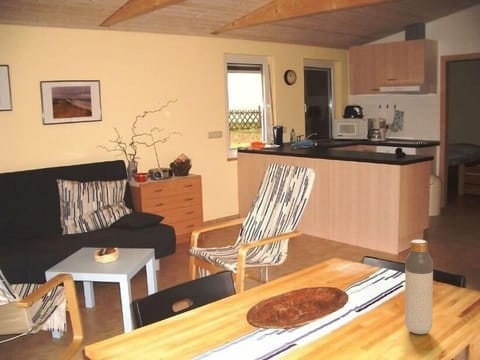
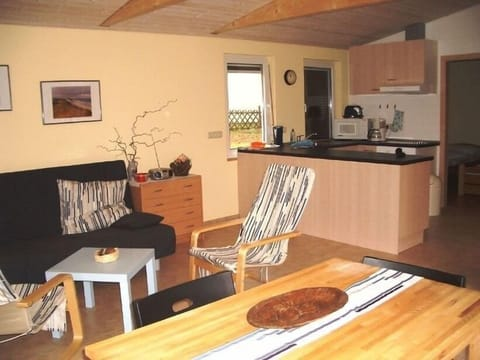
- bottle [404,239,434,335]
